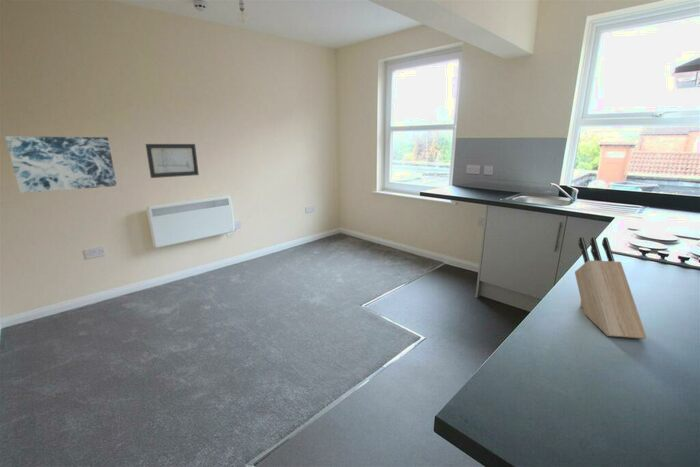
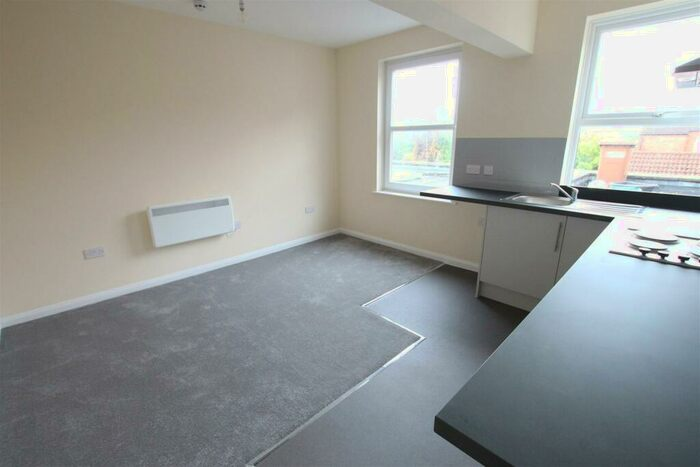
- knife block [574,236,648,340]
- wall art [4,135,118,194]
- wall art [145,143,200,179]
